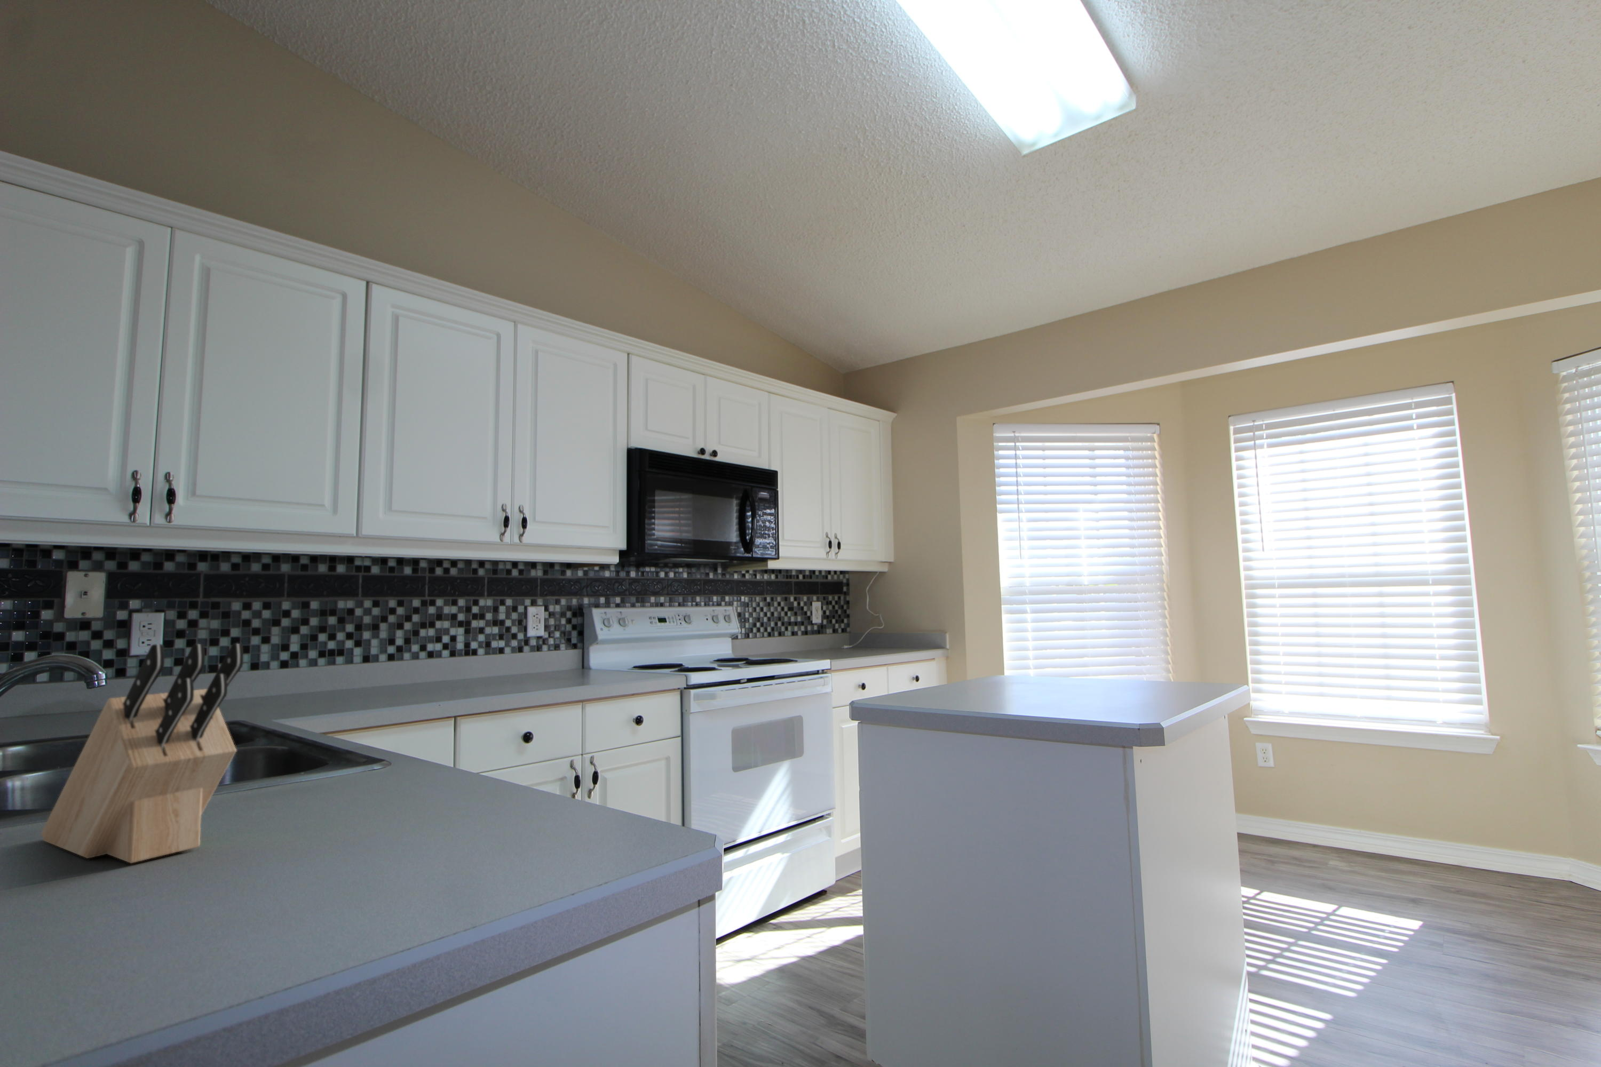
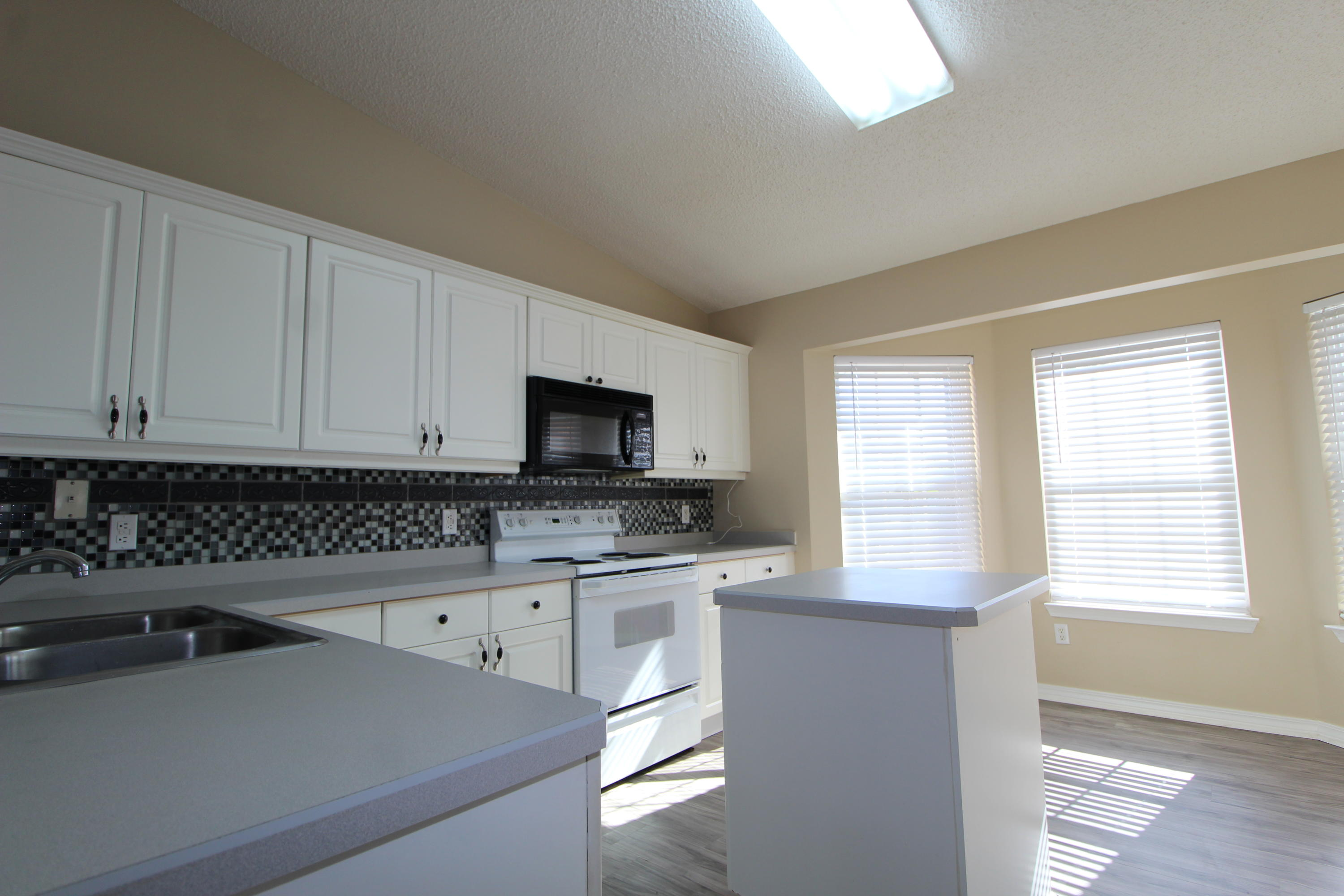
- knife block [41,643,244,863]
